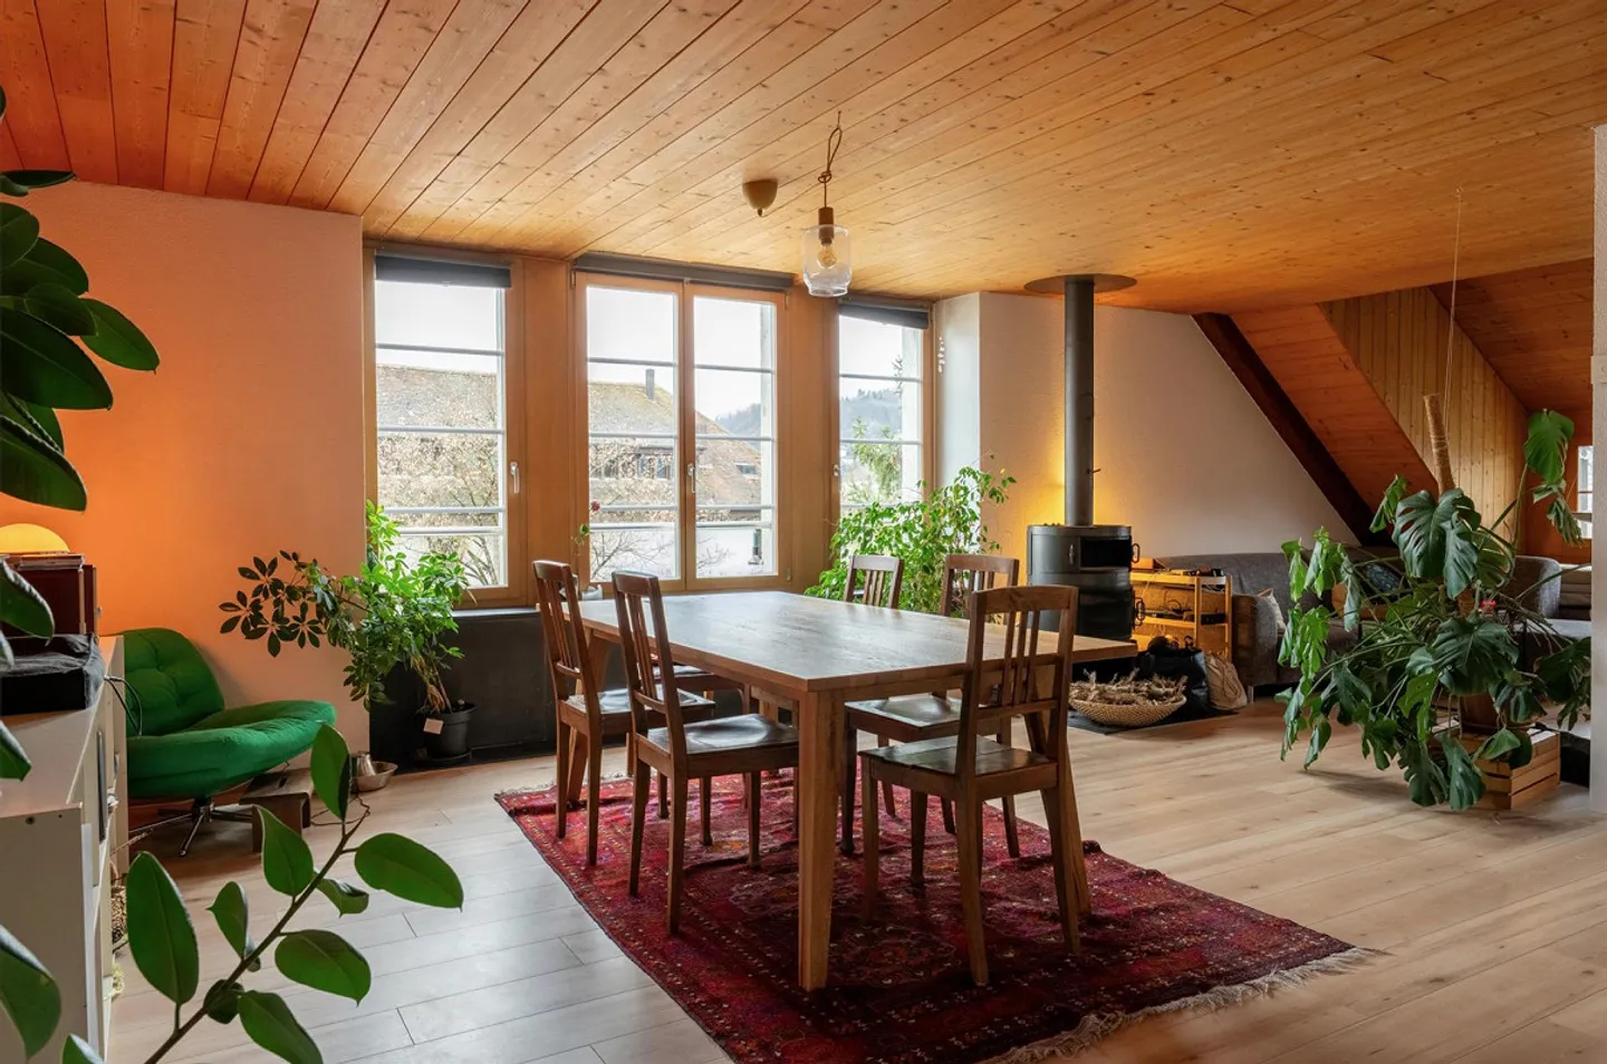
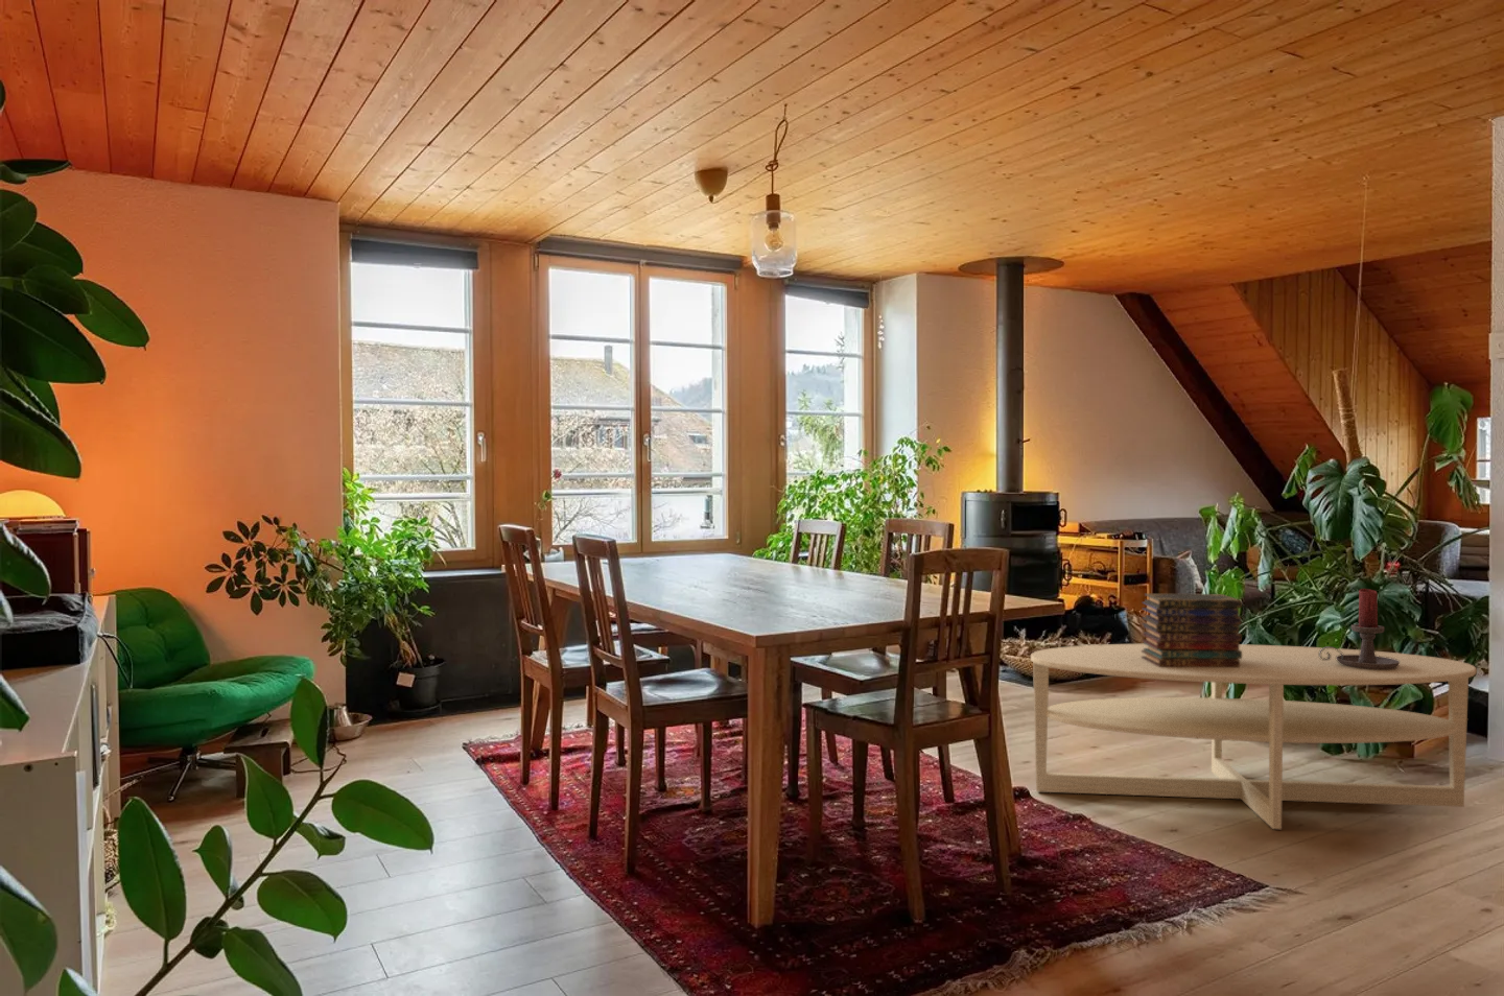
+ book stack [1142,592,1243,667]
+ coffee table [1029,644,1478,830]
+ candle holder [1319,588,1400,669]
